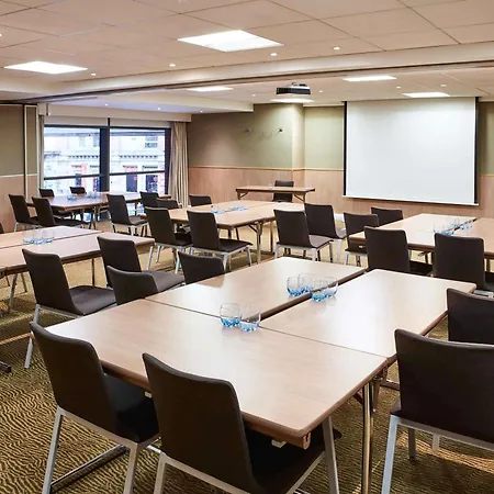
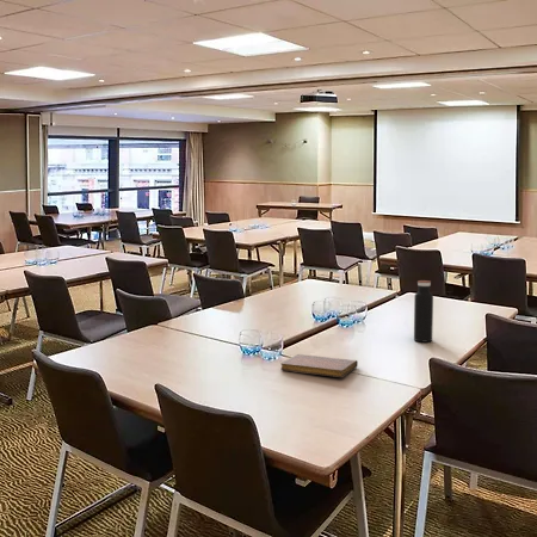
+ water bottle [413,279,434,344]
+ notebook [280,353,359,378]
